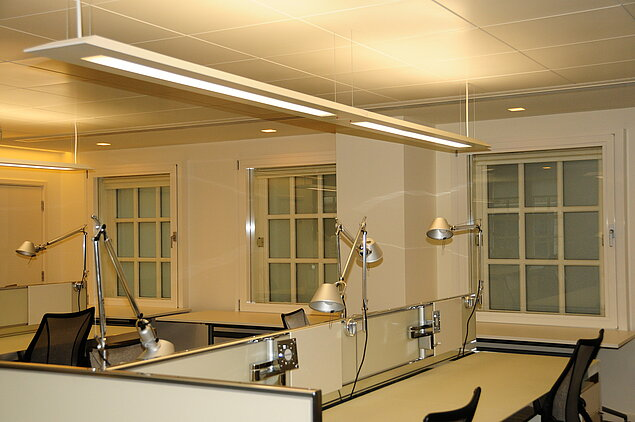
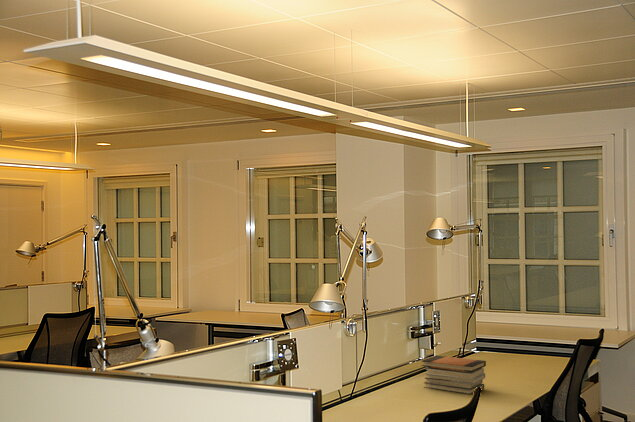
+ book stack [421,355,487,395]
